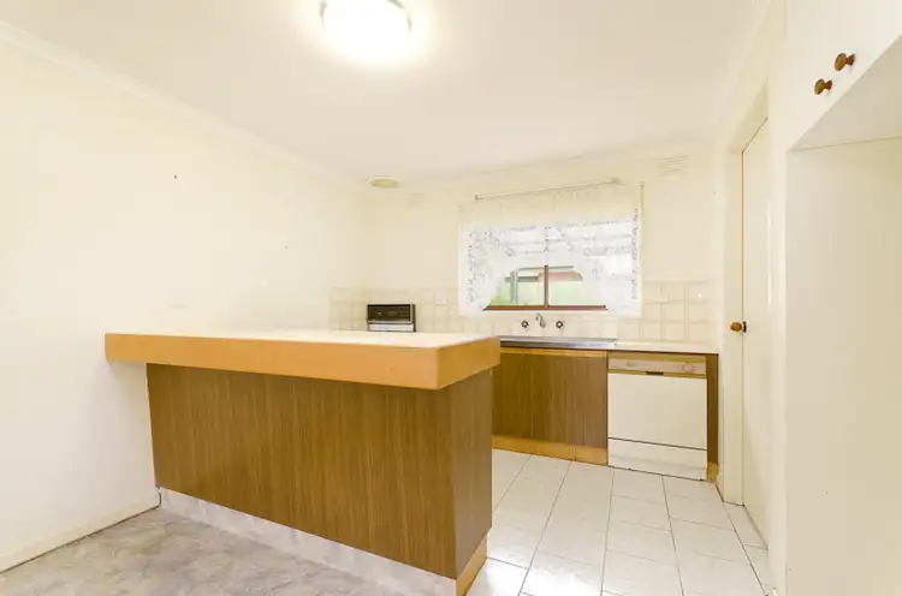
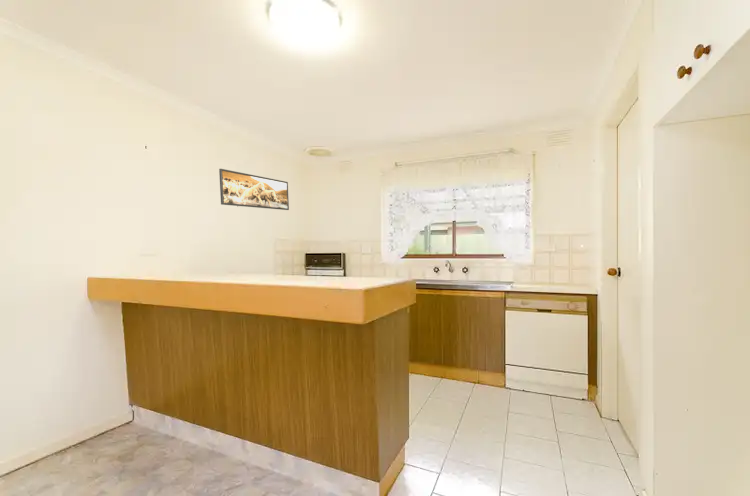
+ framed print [218,168,290,211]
